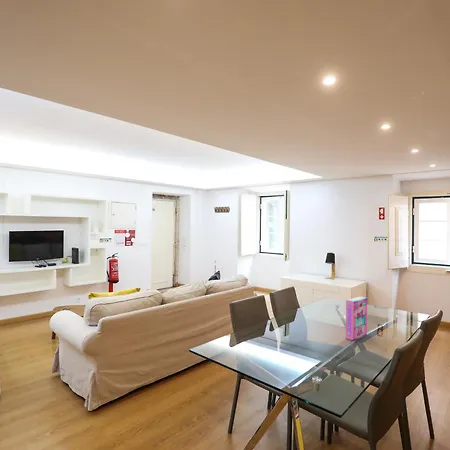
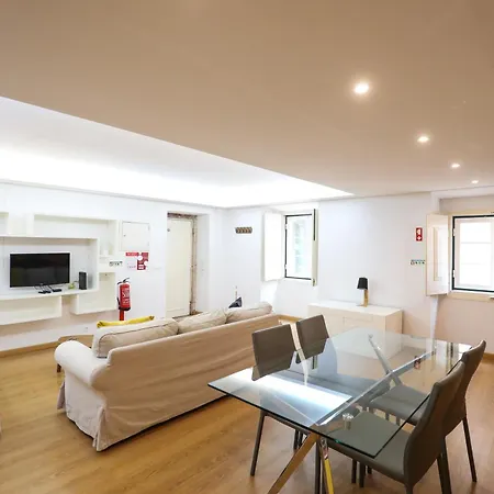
- cereal box [345,296,368,341]
